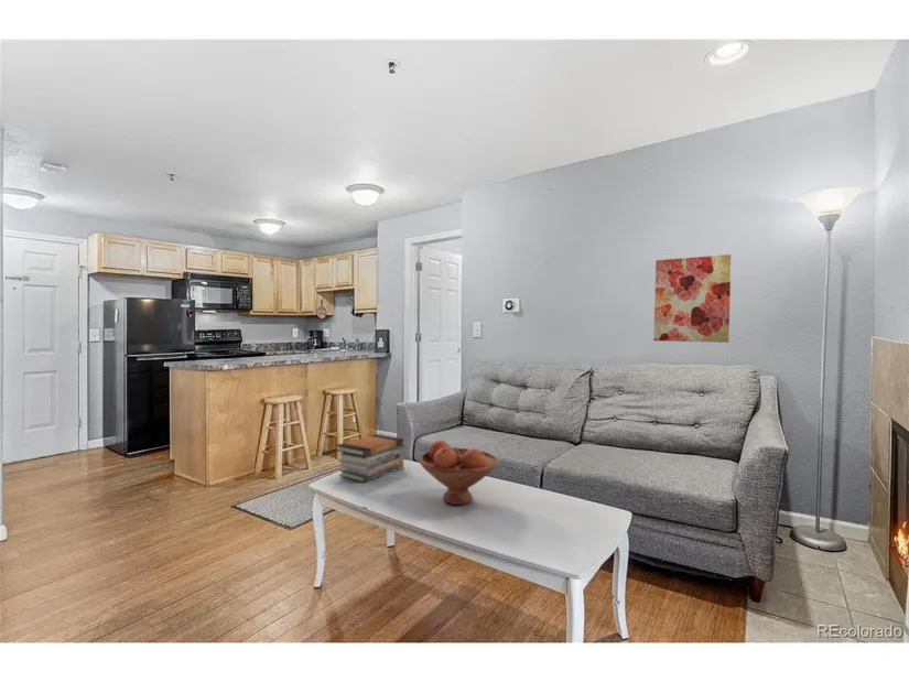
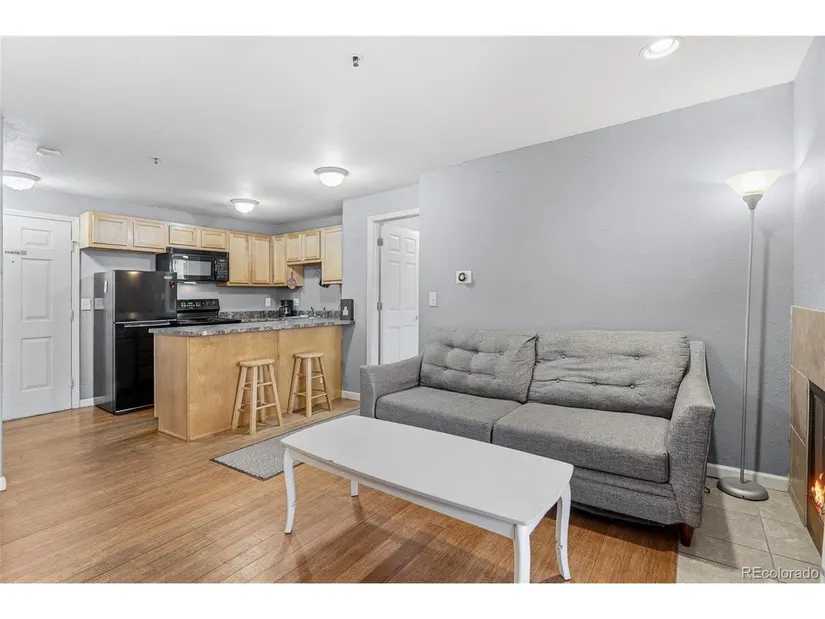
- fruit bowl [418,440,499,506]
- book stack [335,433,405,484]
- wall art [652,253,733,344]
